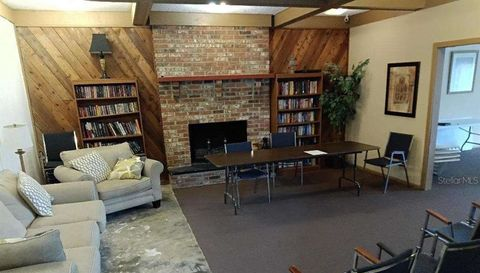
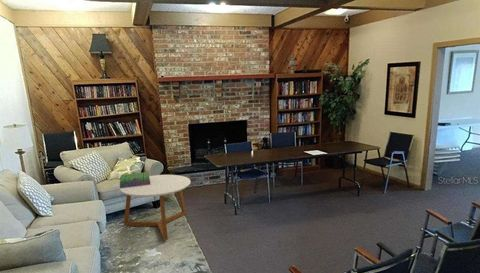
+ stack of books [119,171,150,189]
+ coffee table [119,174,192,241]
